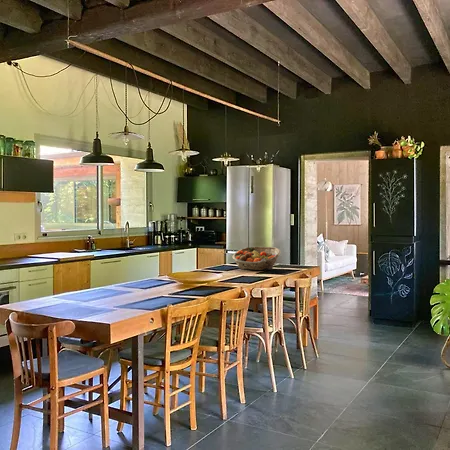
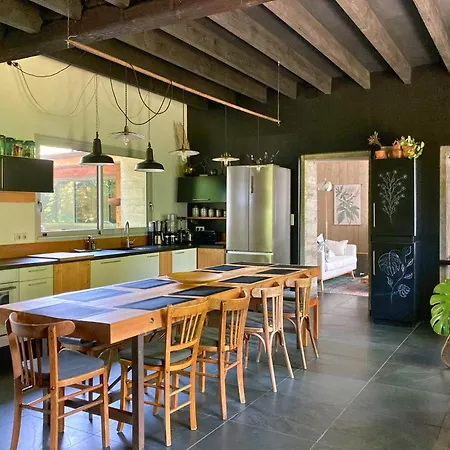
- fruit basket [231,246,282,271]
